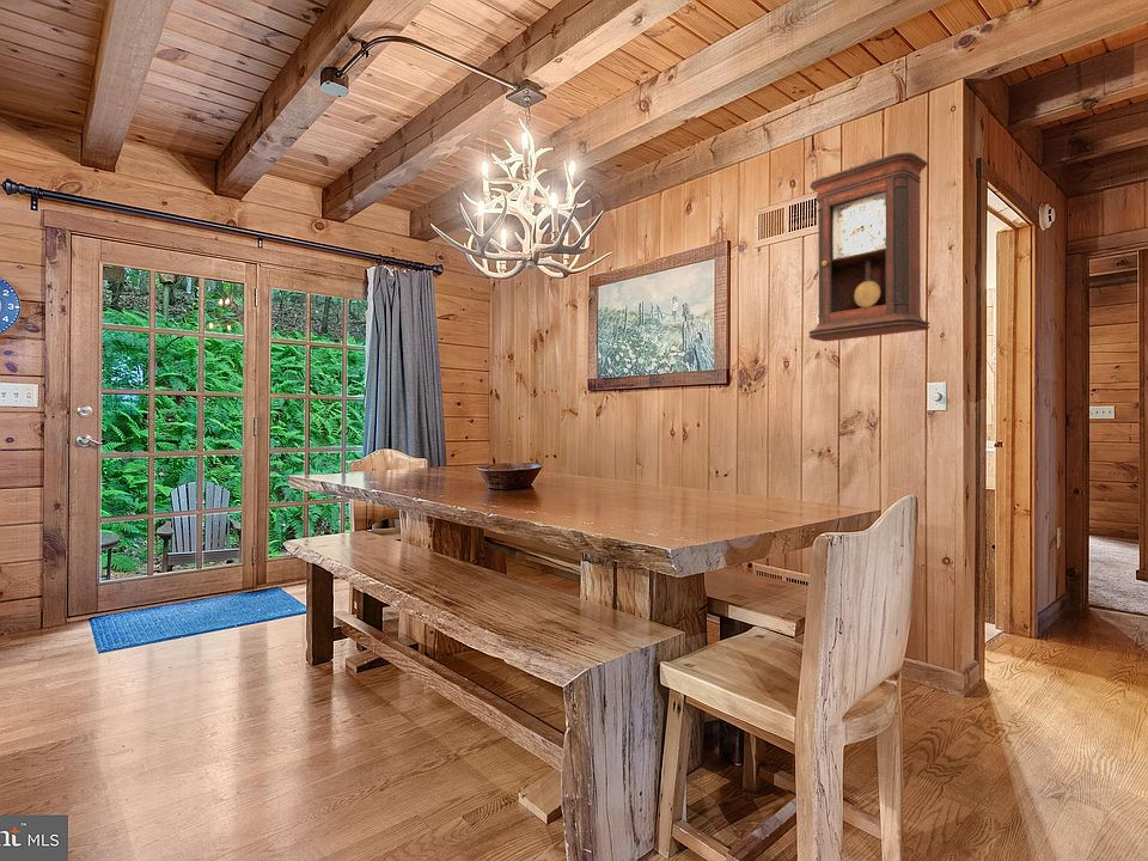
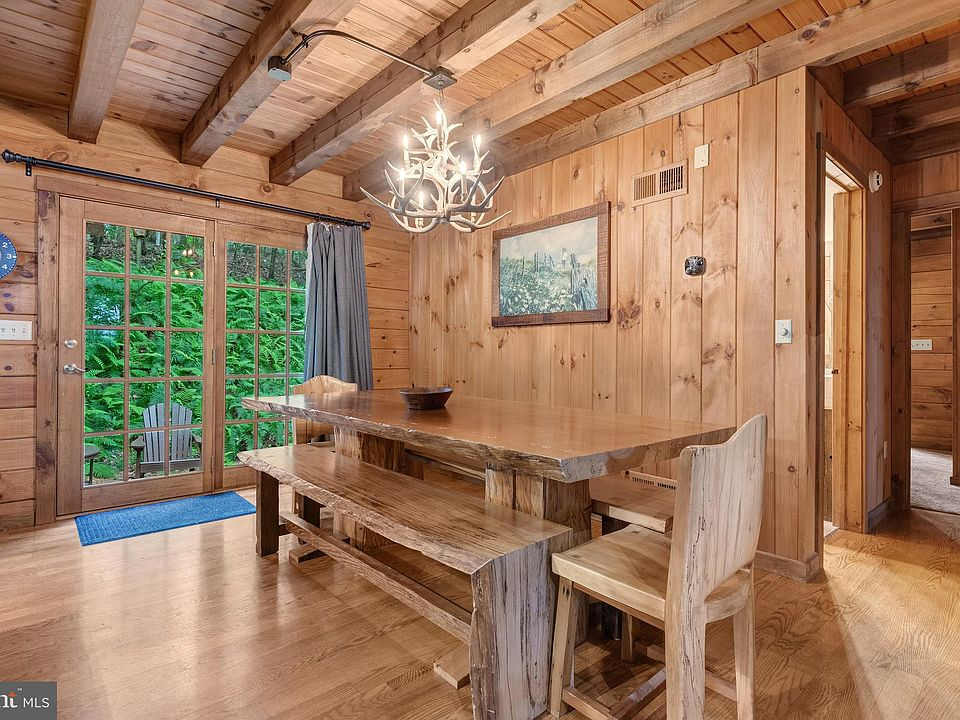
- pendulum clock [808,152,930,343]
